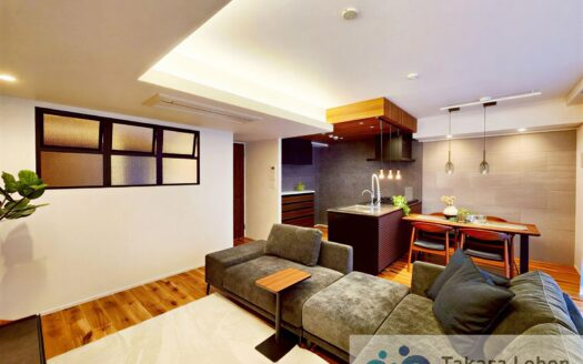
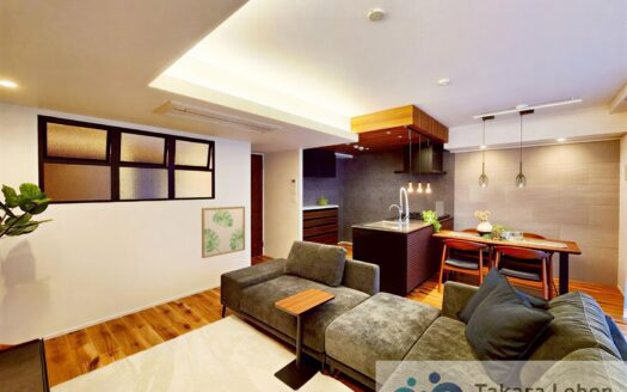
+ wall art [201,206,246,259]
